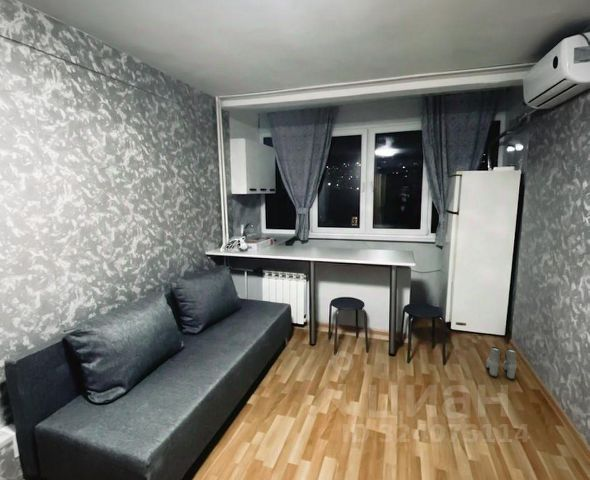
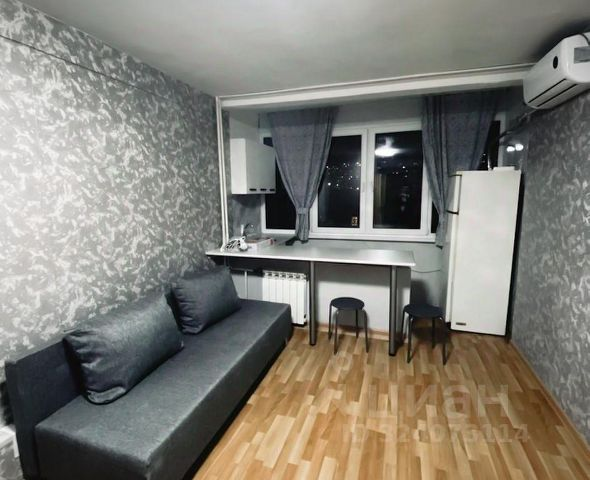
- boots [485,346,517,380]
